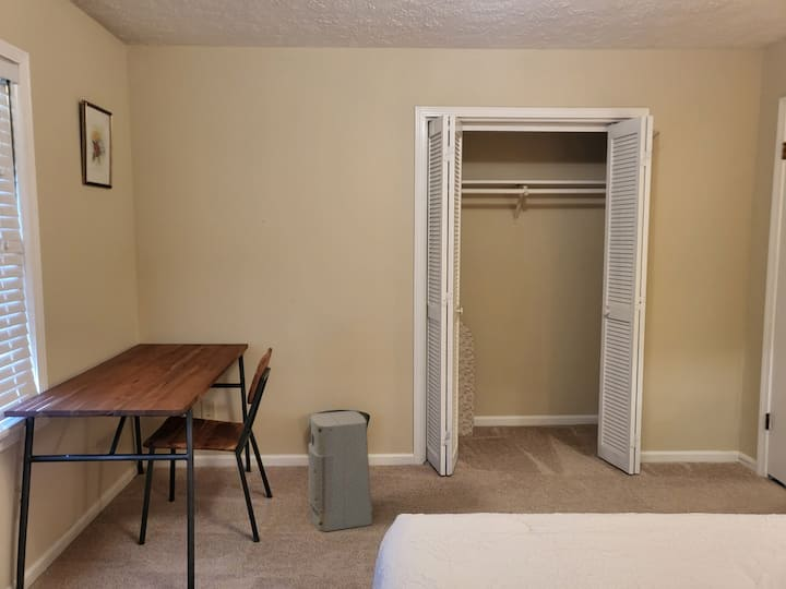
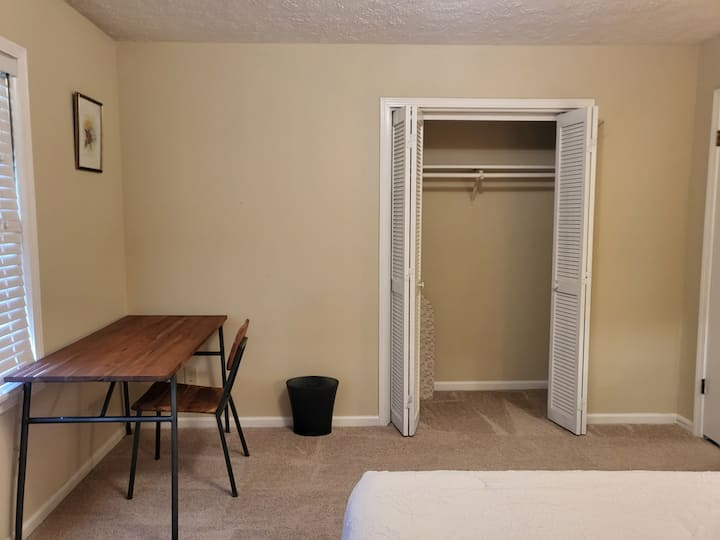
- air purifier [308,409,373,532]
